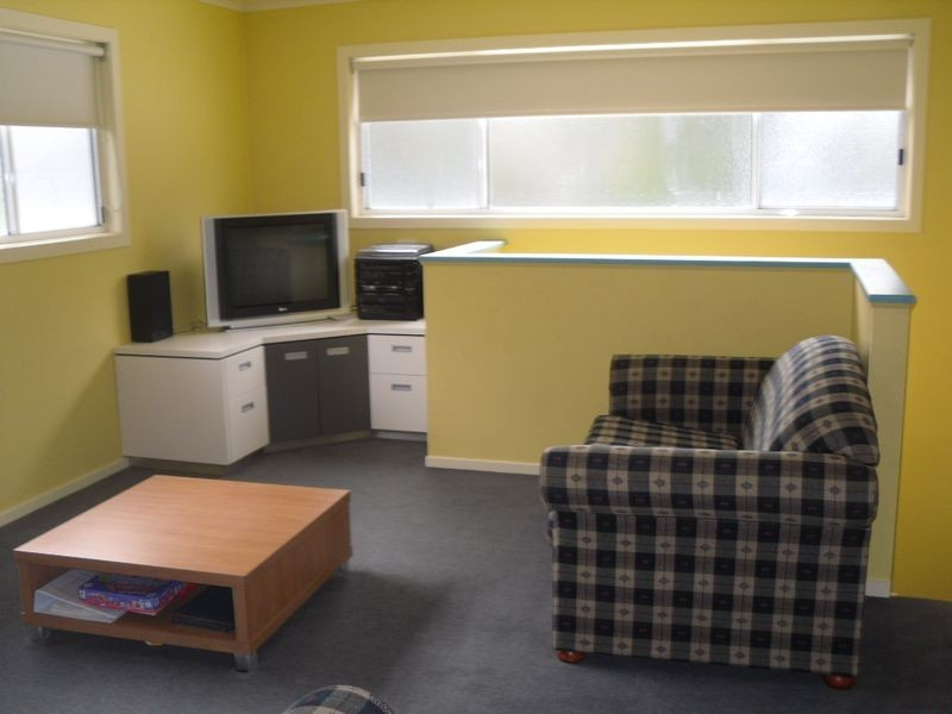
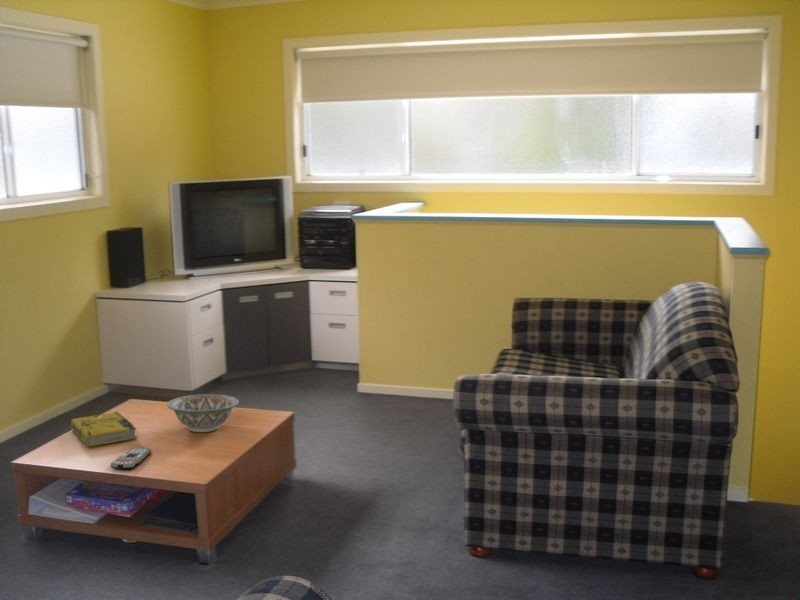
+ decorative bowl [166,393,240,433]
+ book [70,410,139,447]
+ remote control [109,446,152,470]
